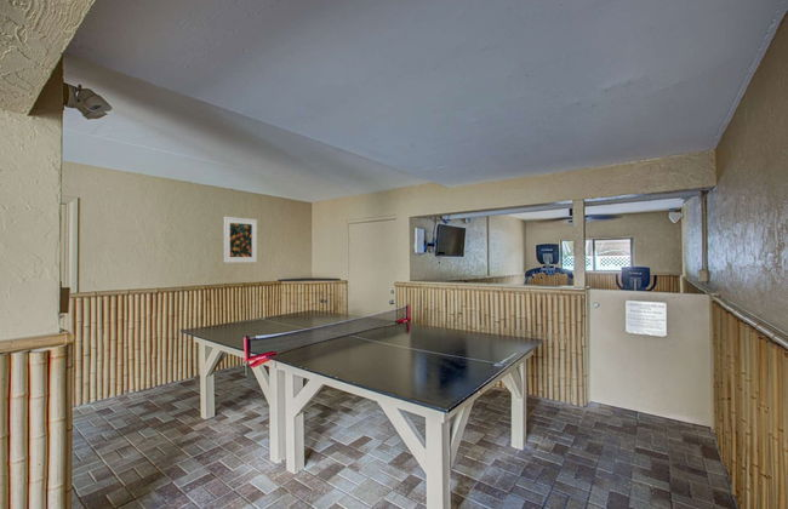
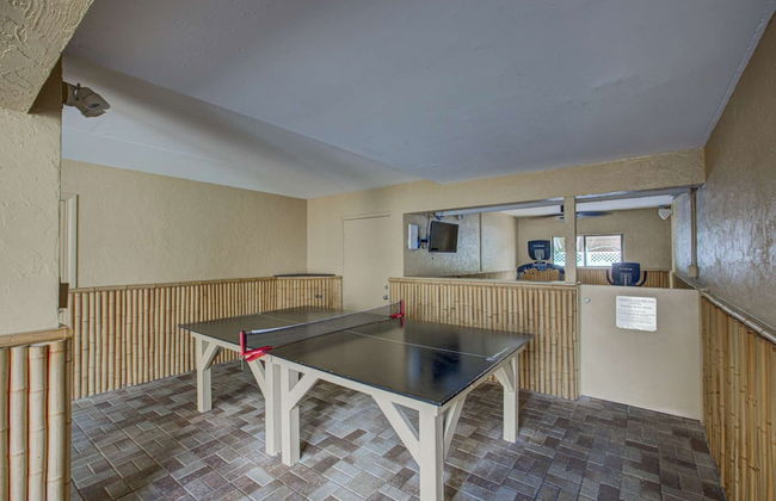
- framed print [223,216,258,264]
